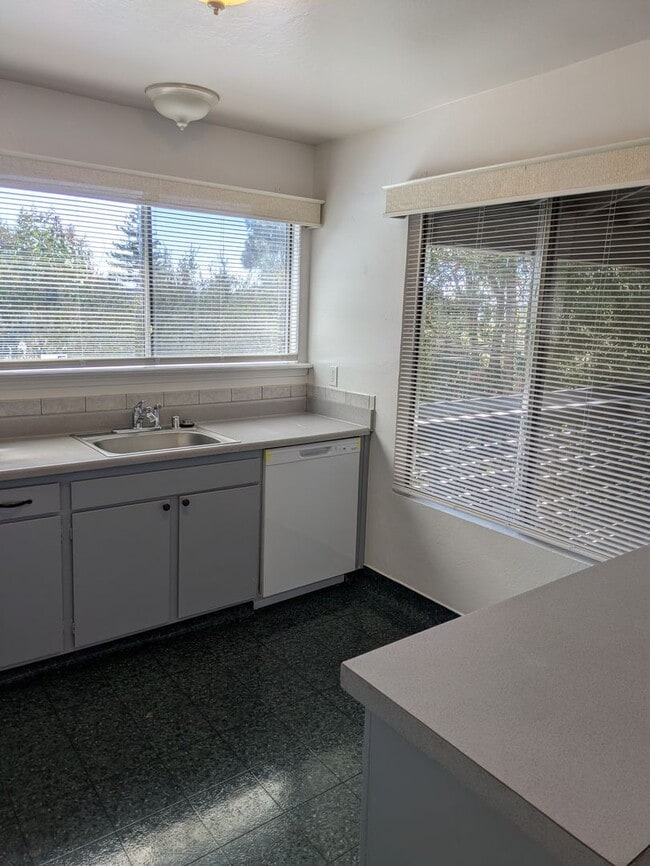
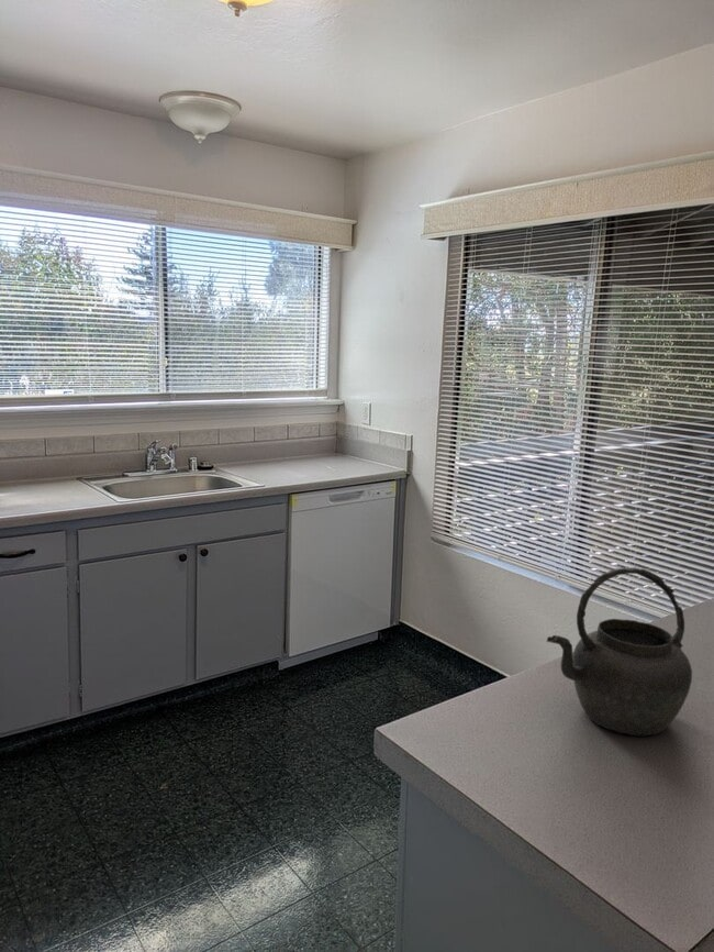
+ kettle [545,566,693,737]
